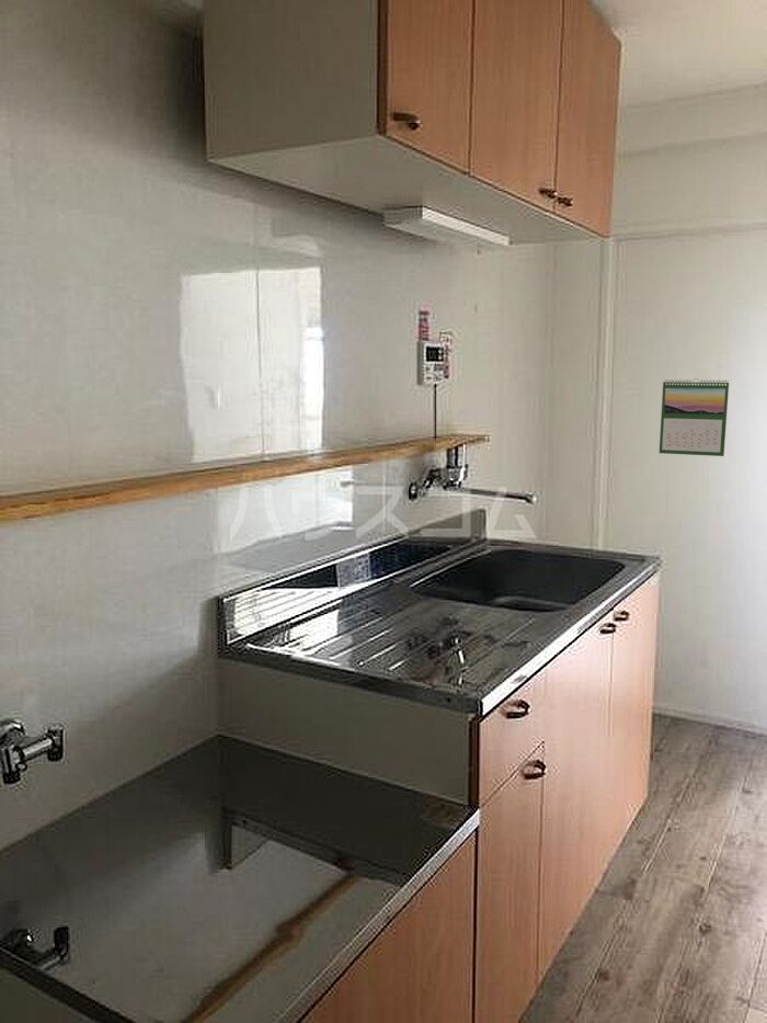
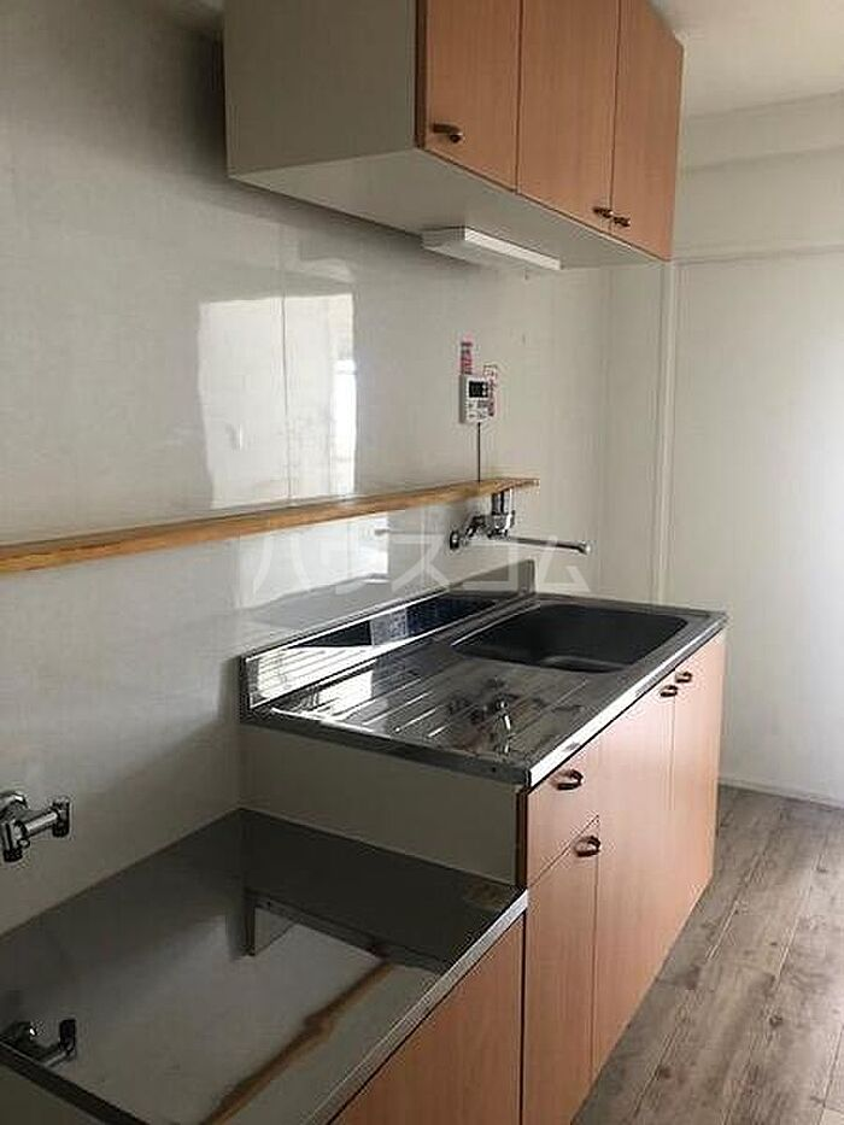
- calendar [659,377,730,457]
